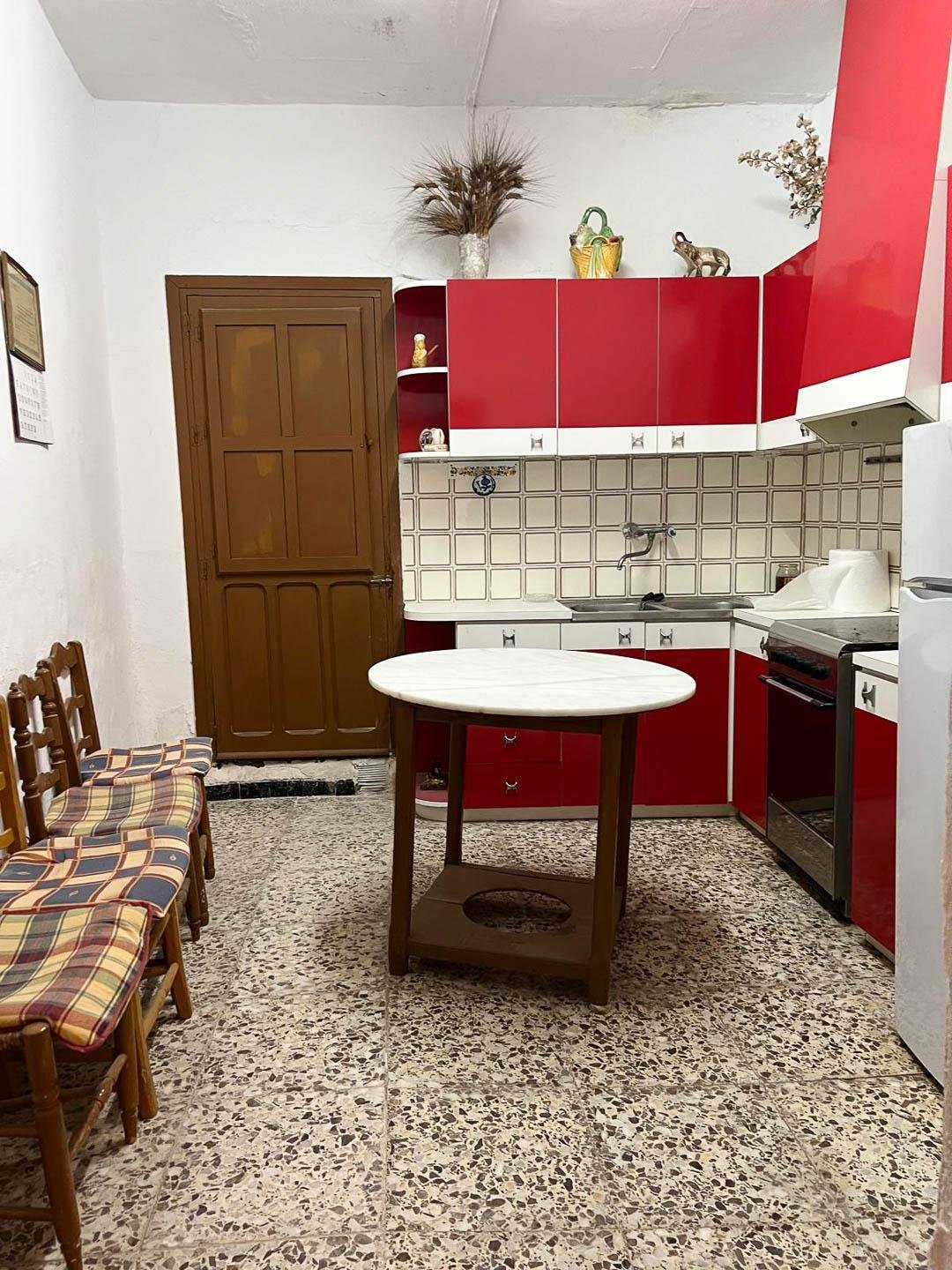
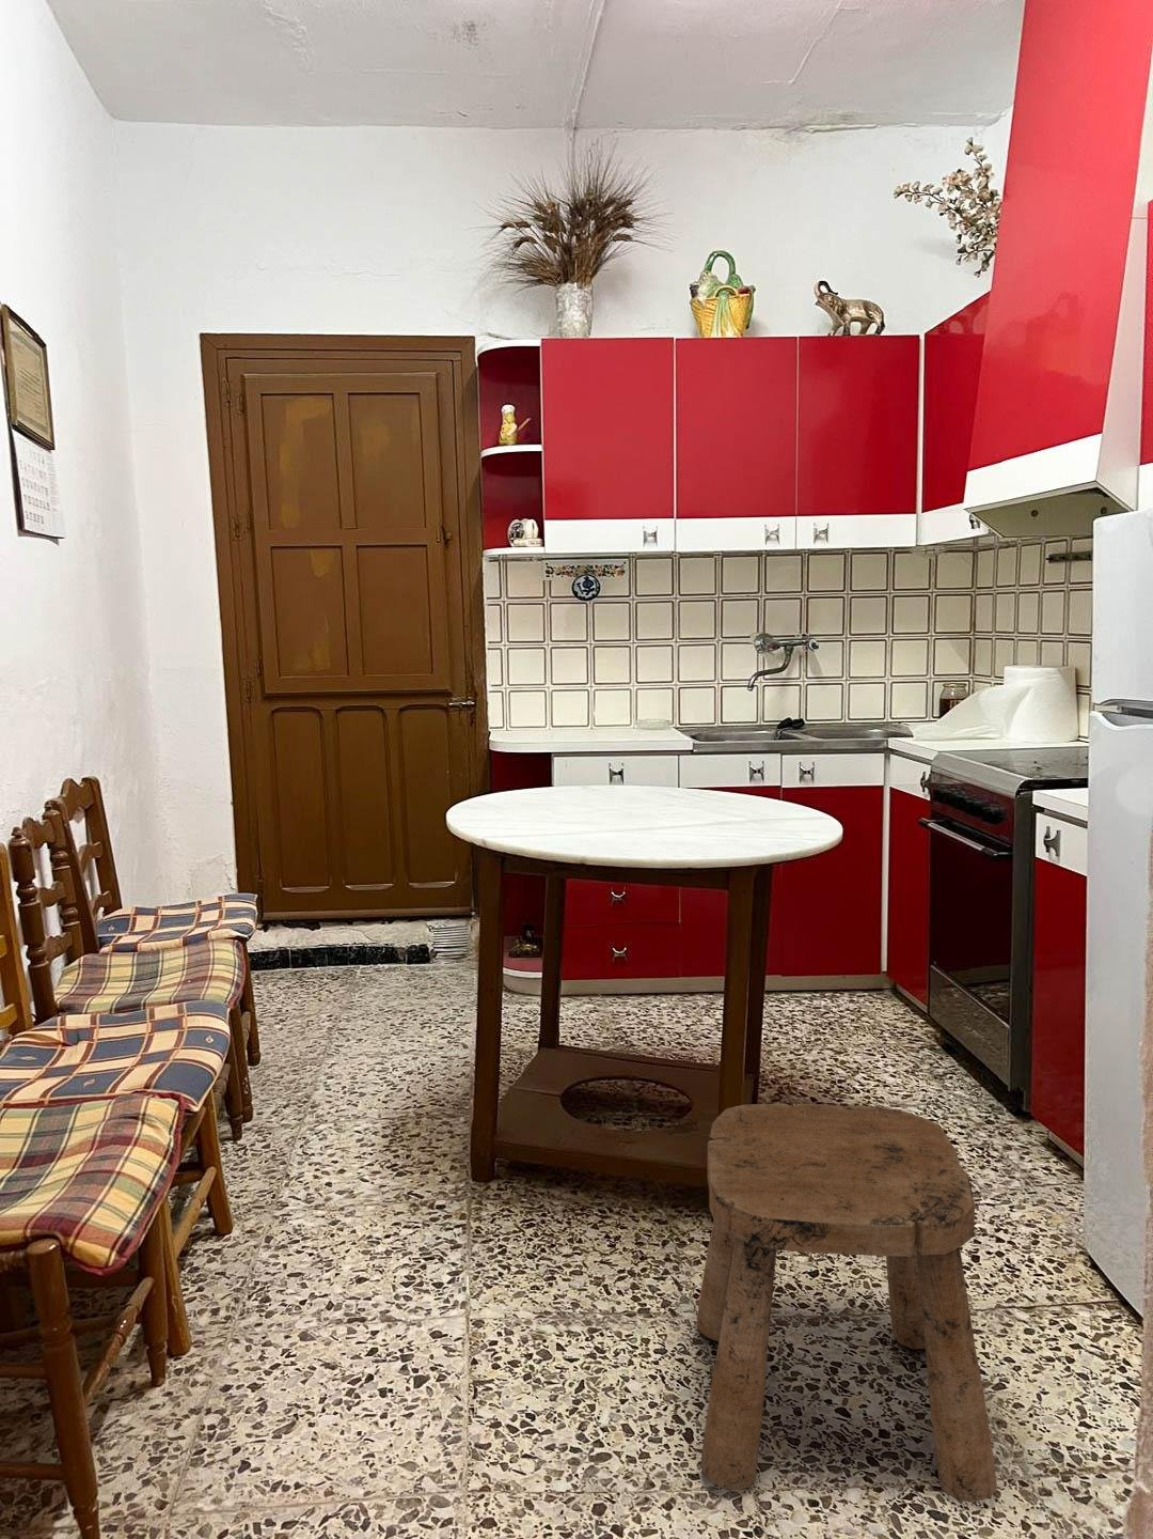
+ stool [696,1103,998,1504]
